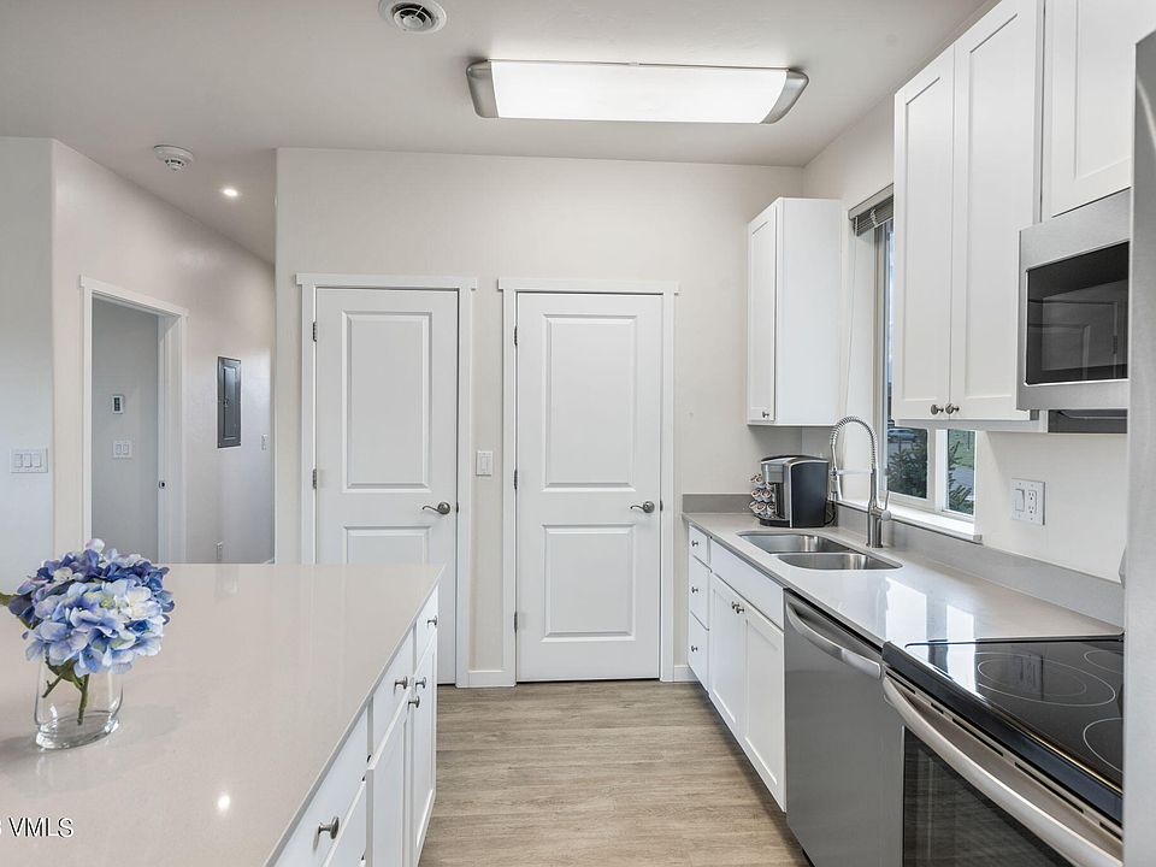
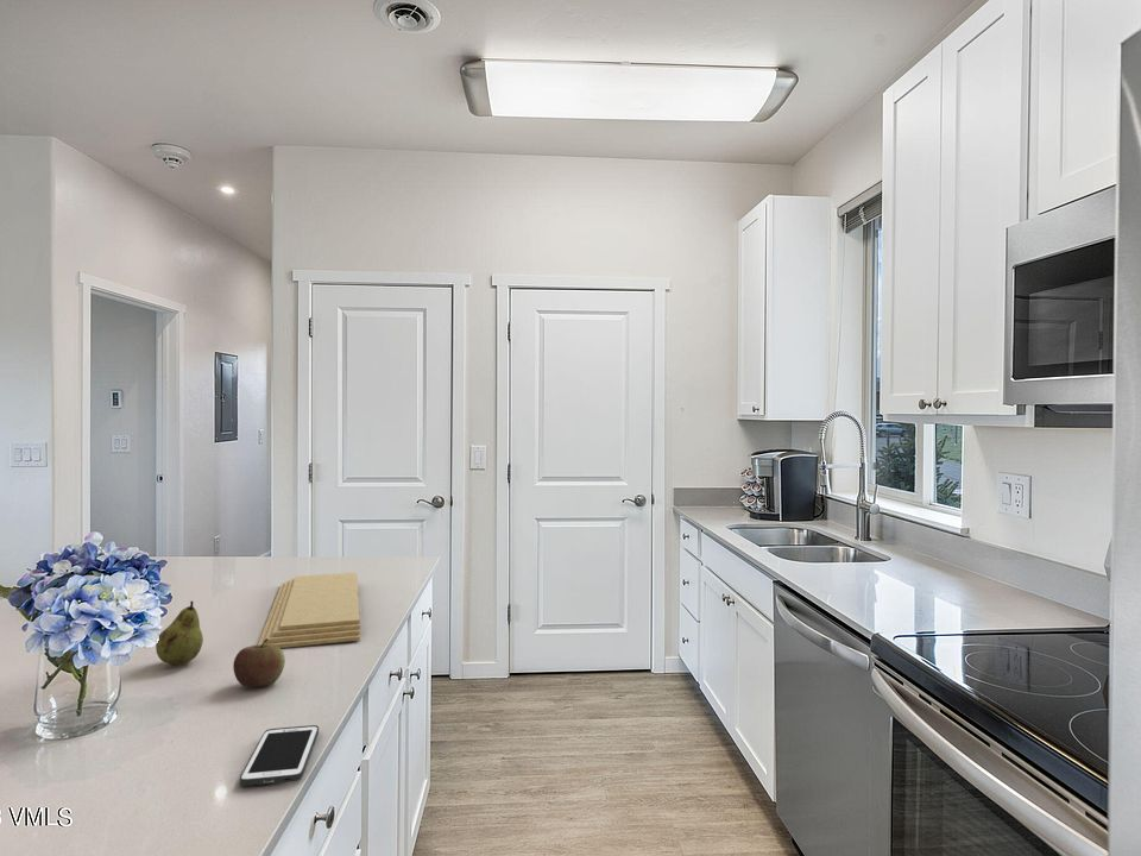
+ cell phone [239,724,320,787]
+ cutting board [257,572,361,649]
+ apple [232,638,286,688]
+ fruit [155,600,204,666]
